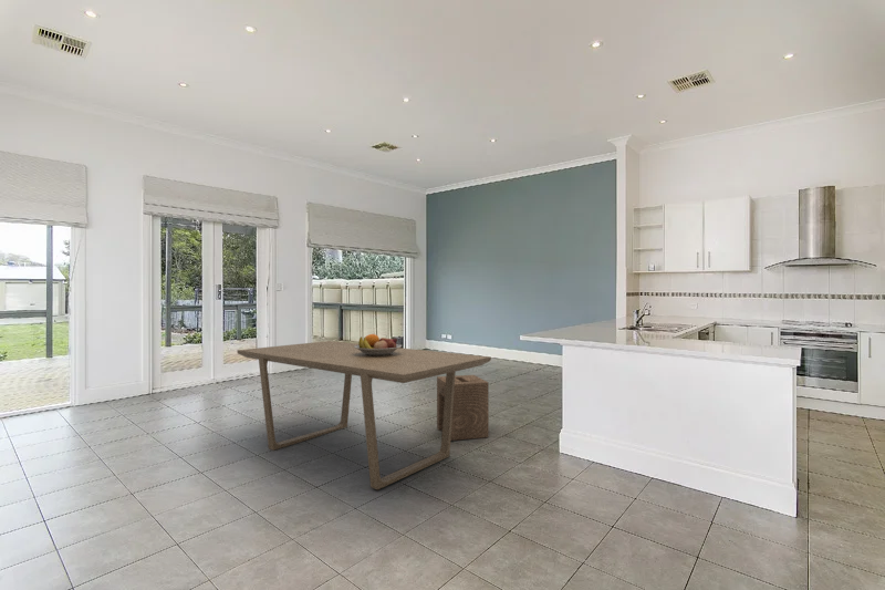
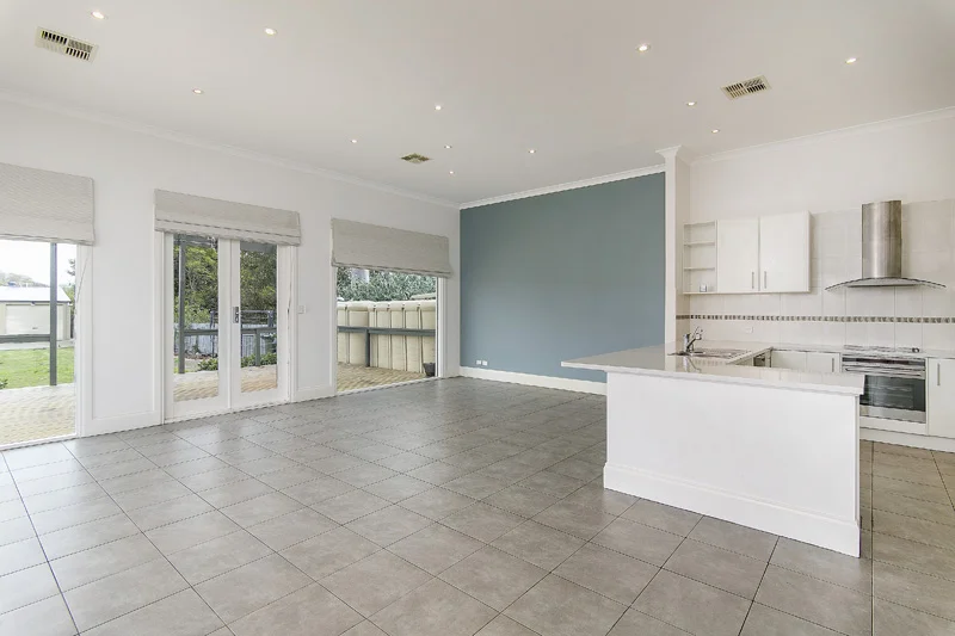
- fruit bowl [354,333,403,355]
- stool [436,374,490,442]
- dining table [237,340,492,490]
